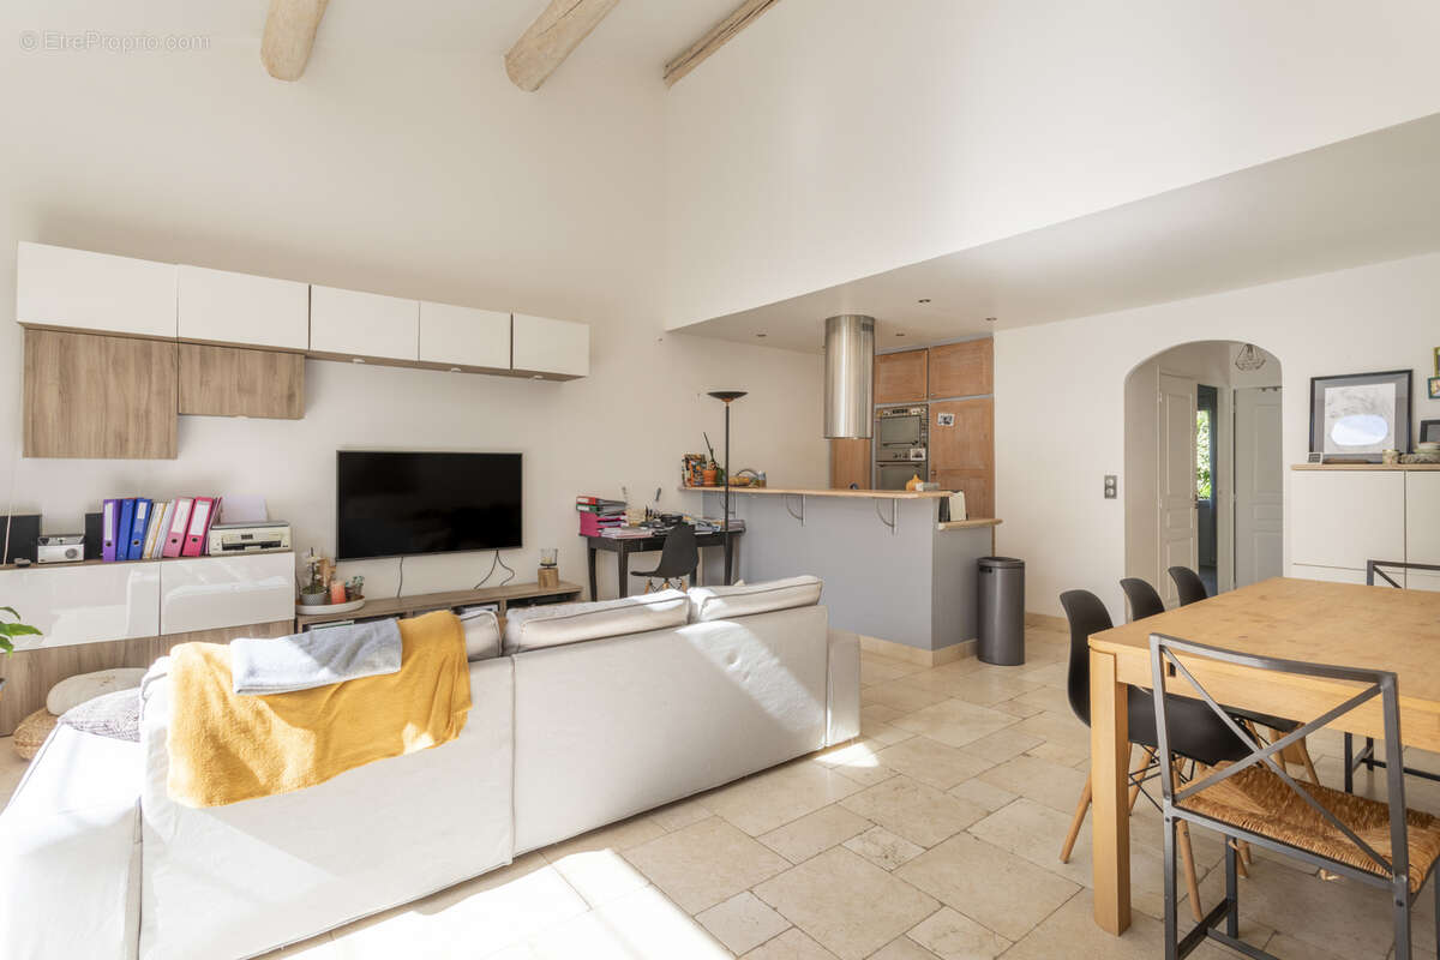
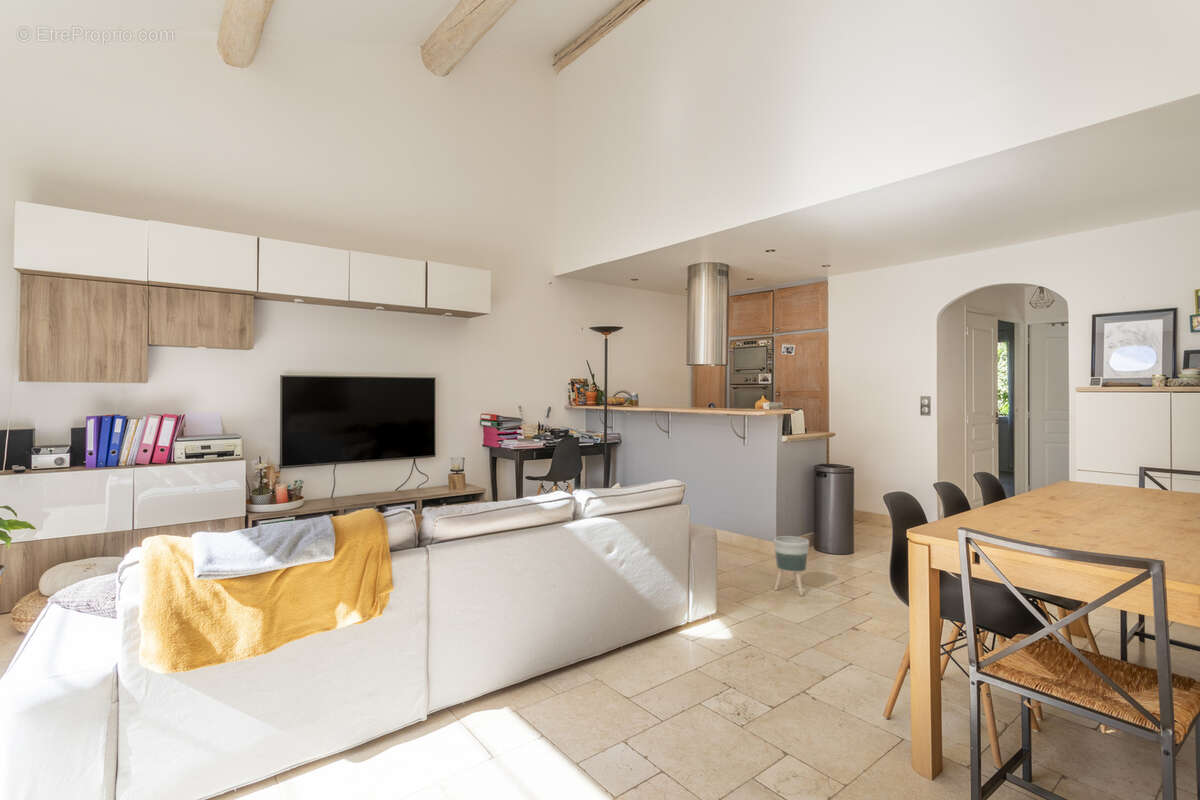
+ planter [773,535,810,597]
